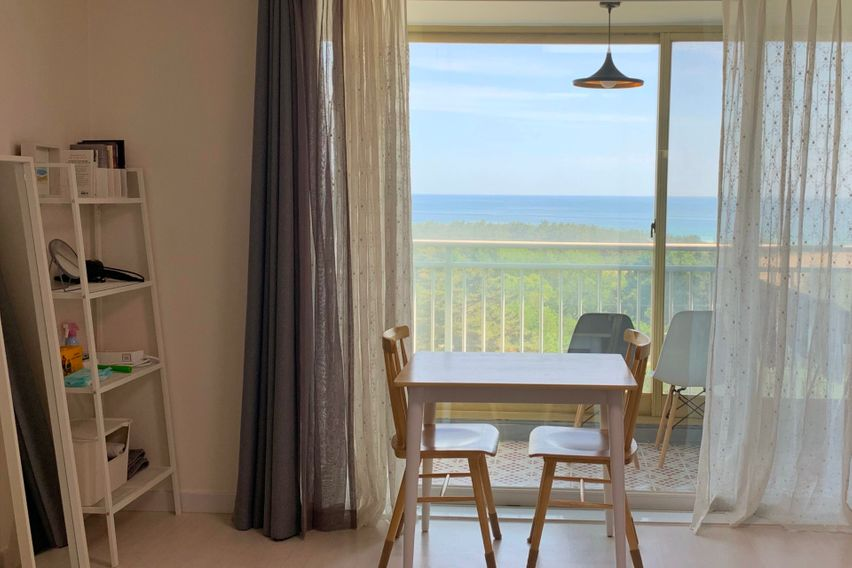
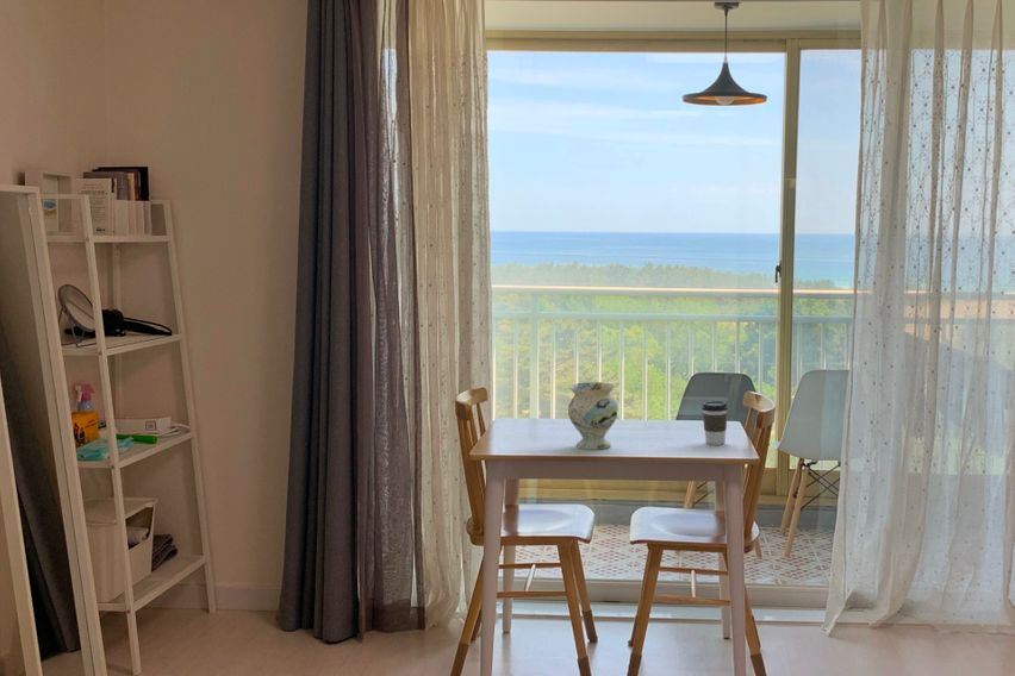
+ coffee cup [700,400,729,446]
+ vase [567,381,618,451]
